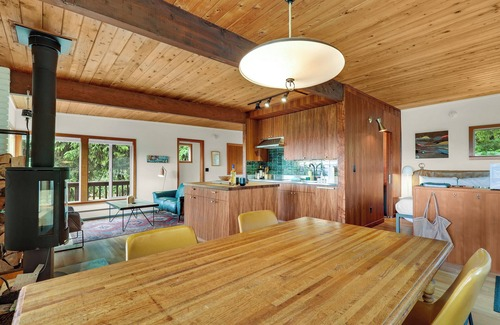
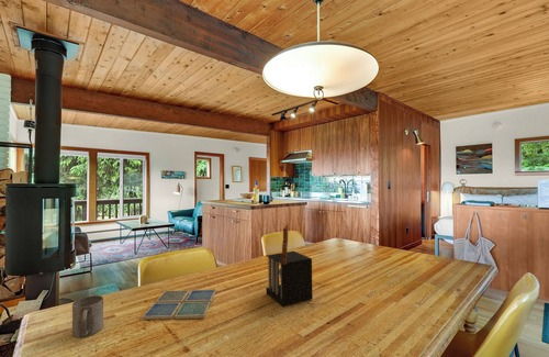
+ knife block [265,224,314,308]
+ drink coaster [141,289,216,321]
+ mug [71,294,104,338]
